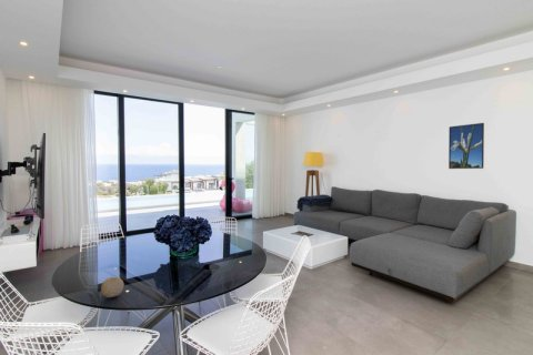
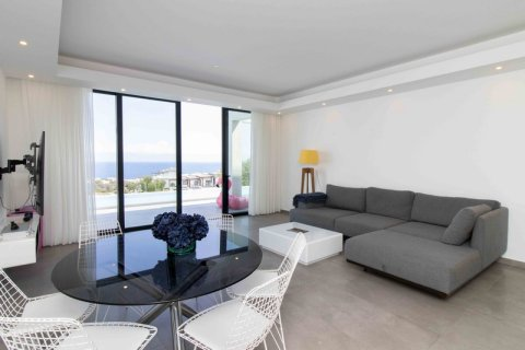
- fruit [100,276,124,298]
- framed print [447,122,485,170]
